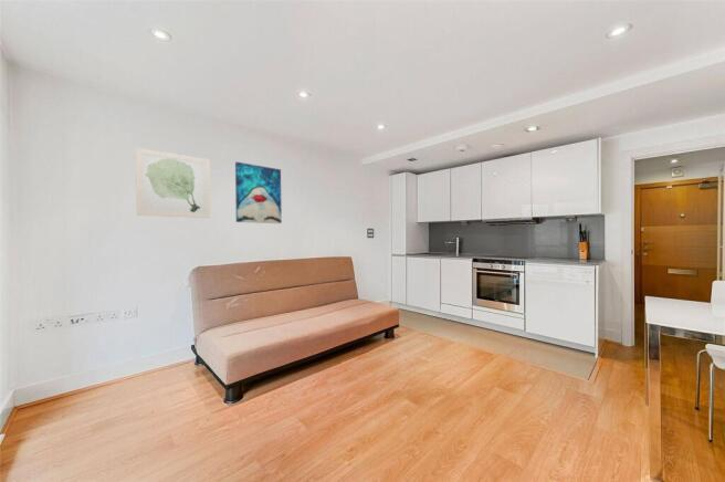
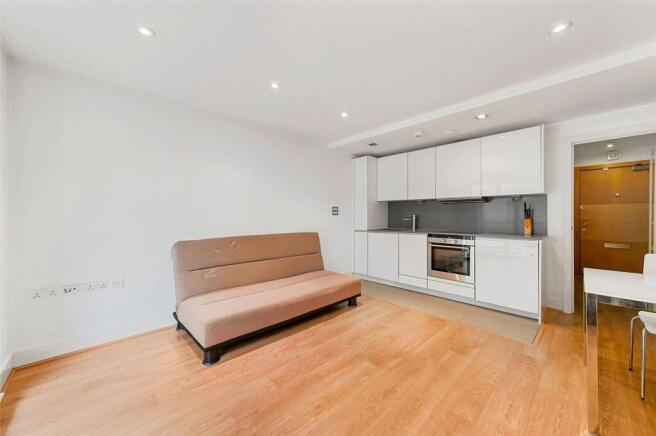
- wall art [135,147,211,219]
- wall art [234,161,283,224]
